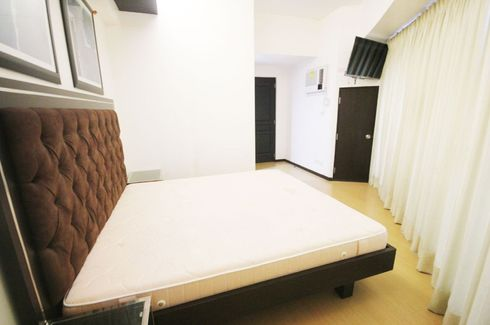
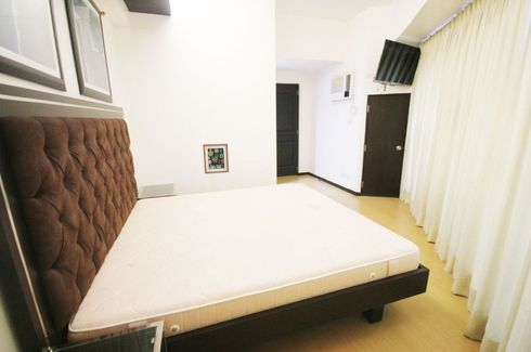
+ wall art [202,143,230,174]
